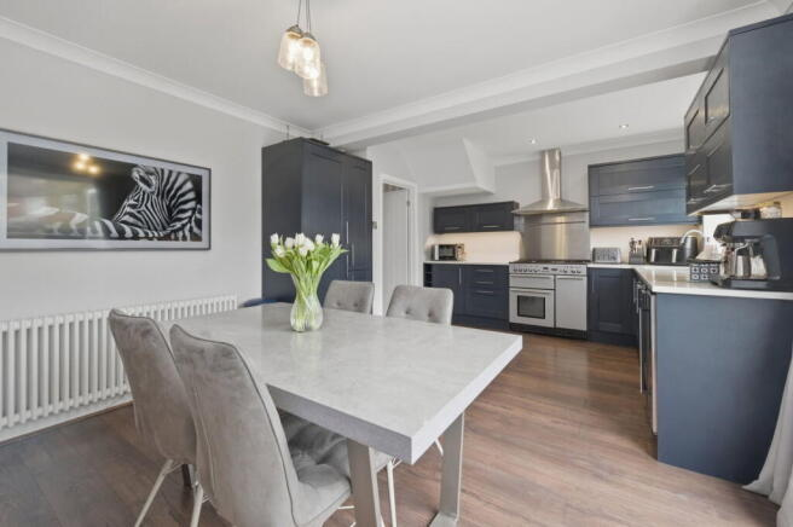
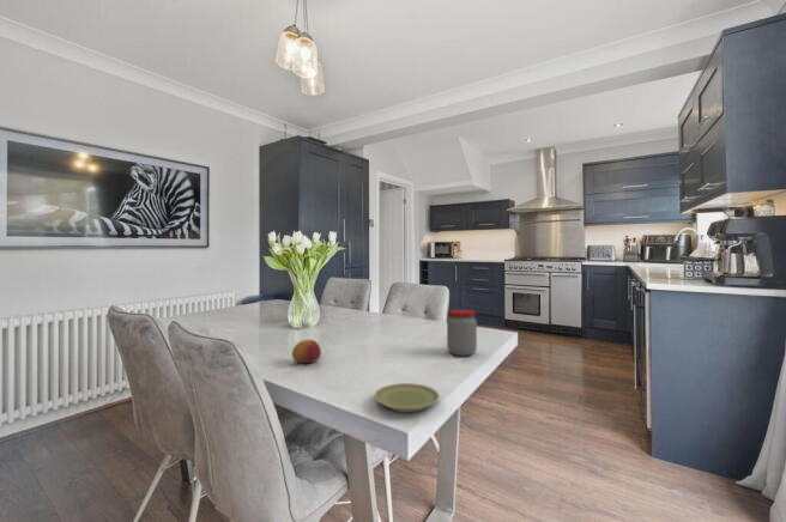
+ plate [373,382,441,413]
+ jar [446,309,478,357]
+ fruit [291,339,322,364]
